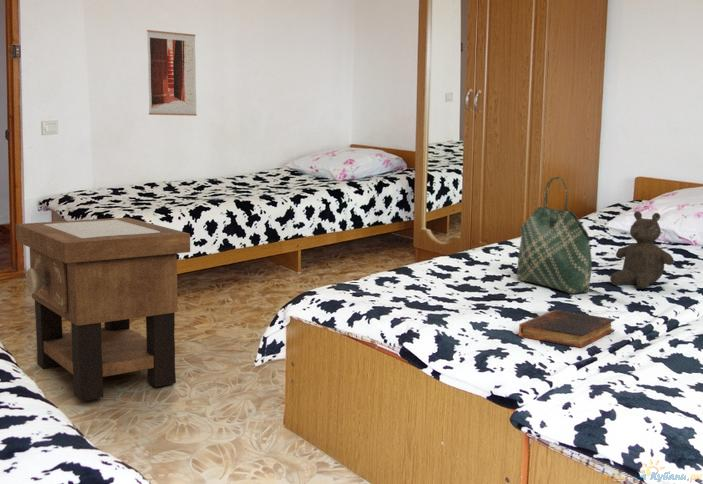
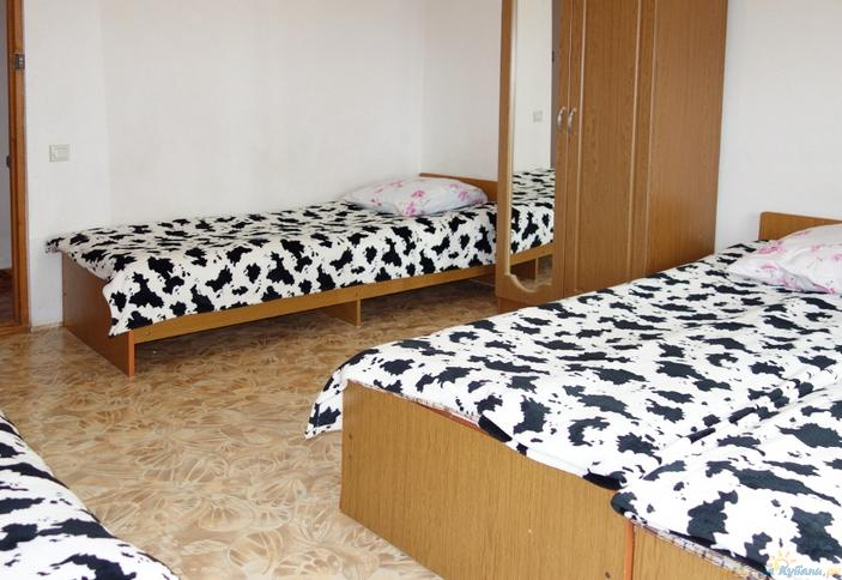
- side table [15,217,191,402]
- teddy bear [609,210,675,290]
- wall art [146,29,198,117]
- book [518,309,616,349]
- tote bag [516,176,593,295]
